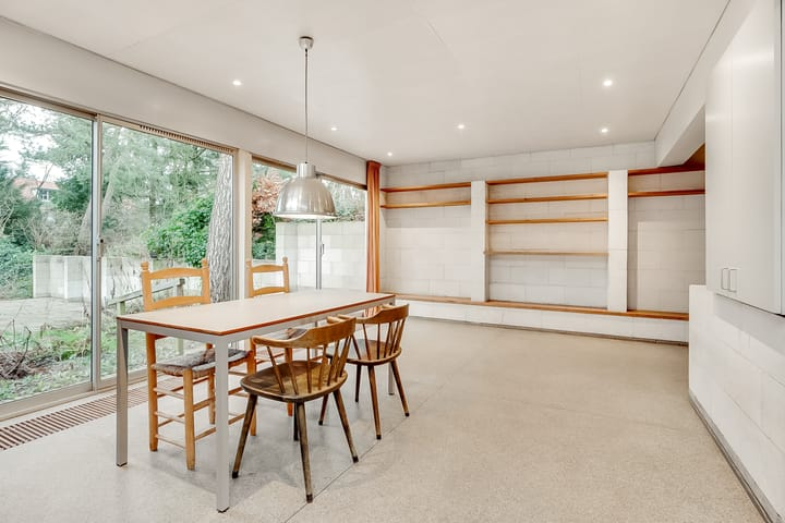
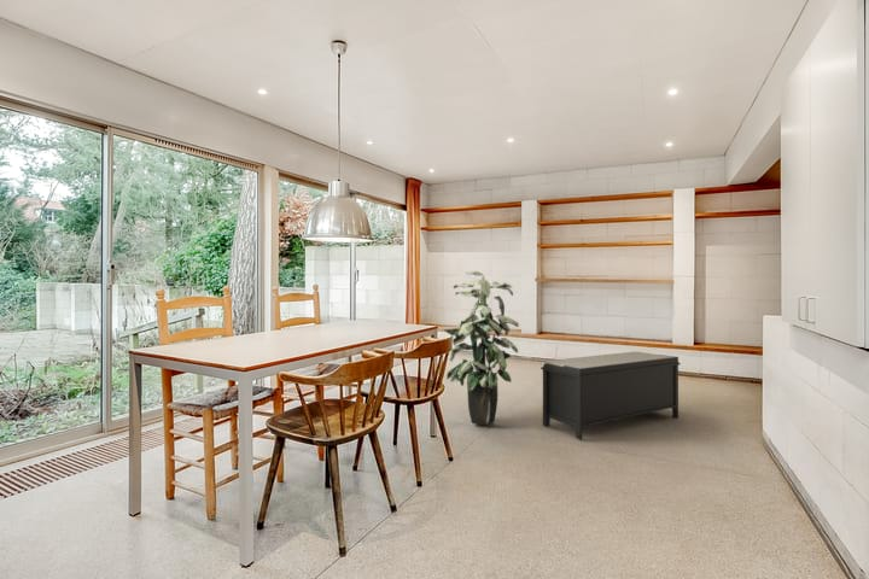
+ bench [540,350,682,441]
+ indoor plant [443,270,520,426]
